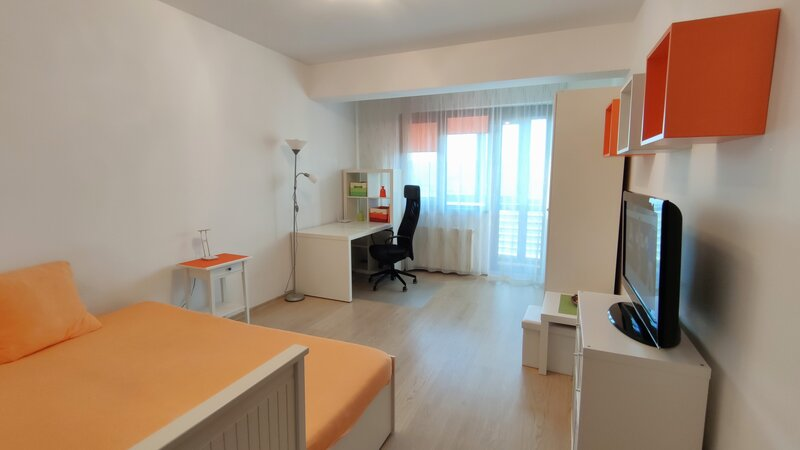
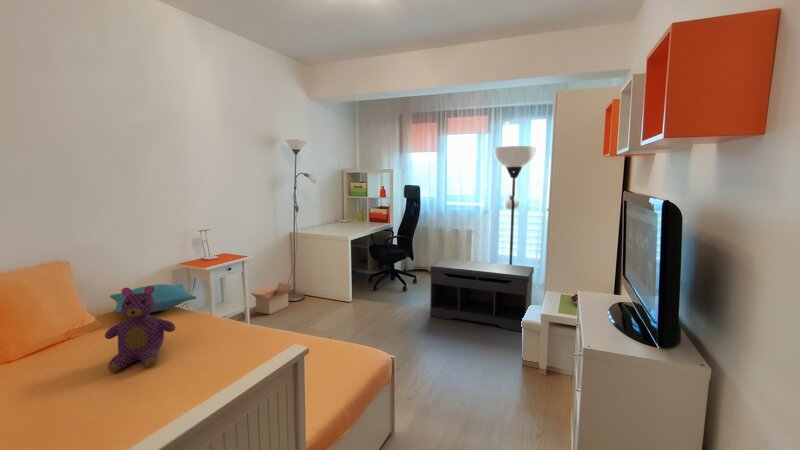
+ bench [429,258,535,332]
+ teddy bear [104,285,176,373]
+ cardboard box [250,282,293,316]
+ pillow [109,283,197,314]
+ floor lamp [493,145,538,265]
